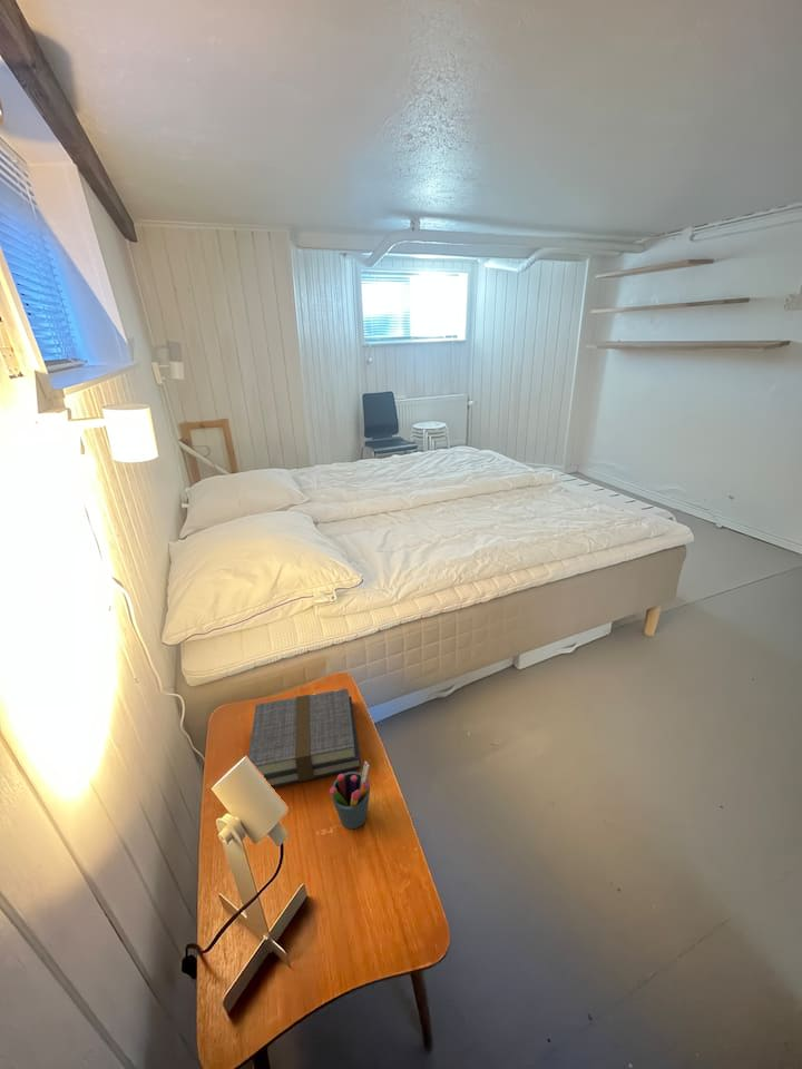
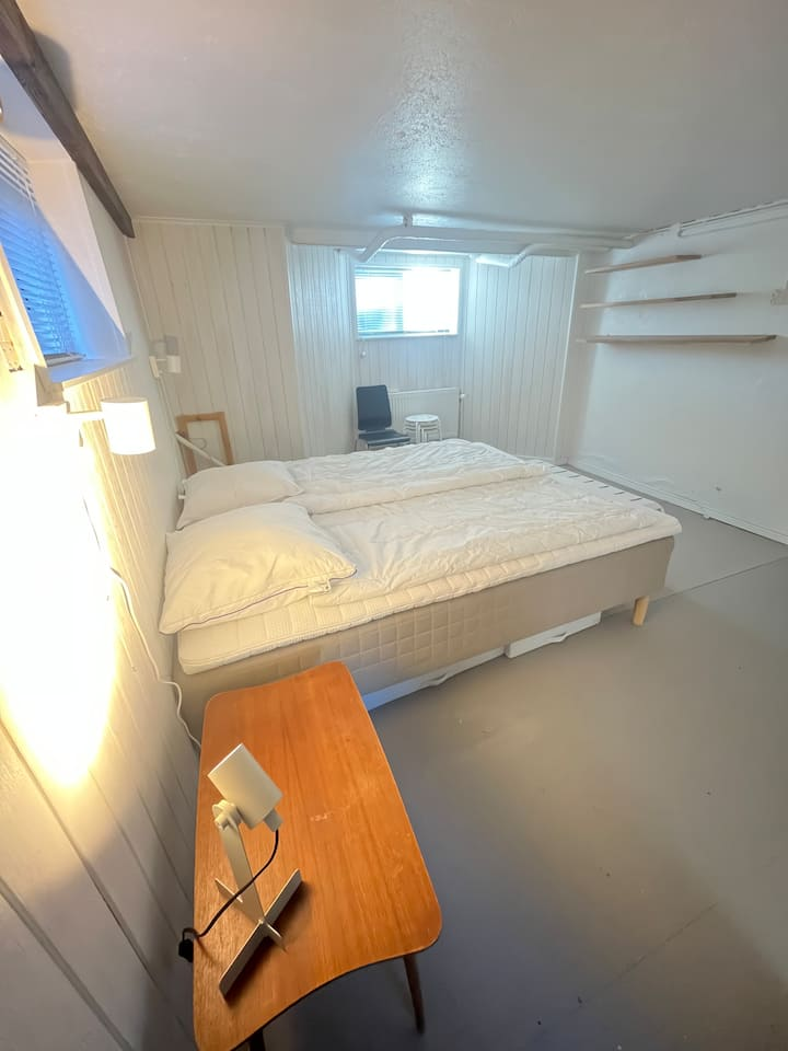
- book [247,687,362,788]
- pen holder [329,761,371,830]
